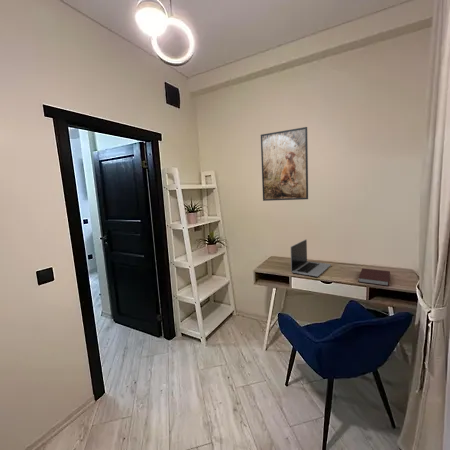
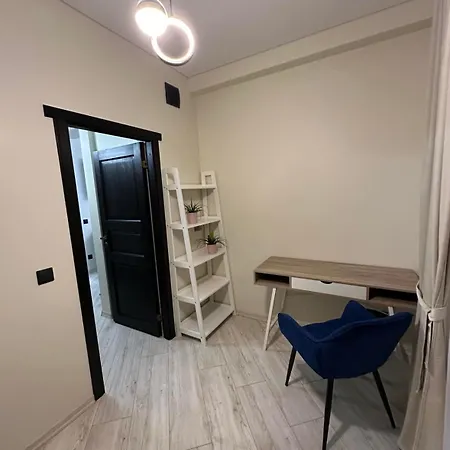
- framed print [260,126,309,202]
- laptop [289,238,332,277]
- notebook [357,267,391,287]
